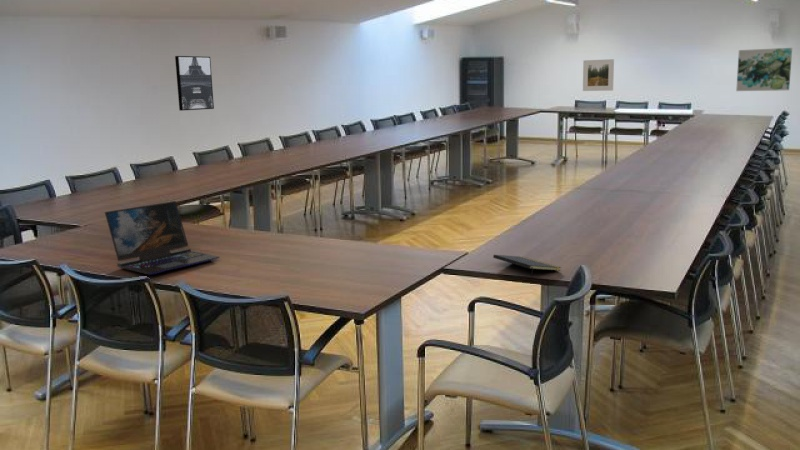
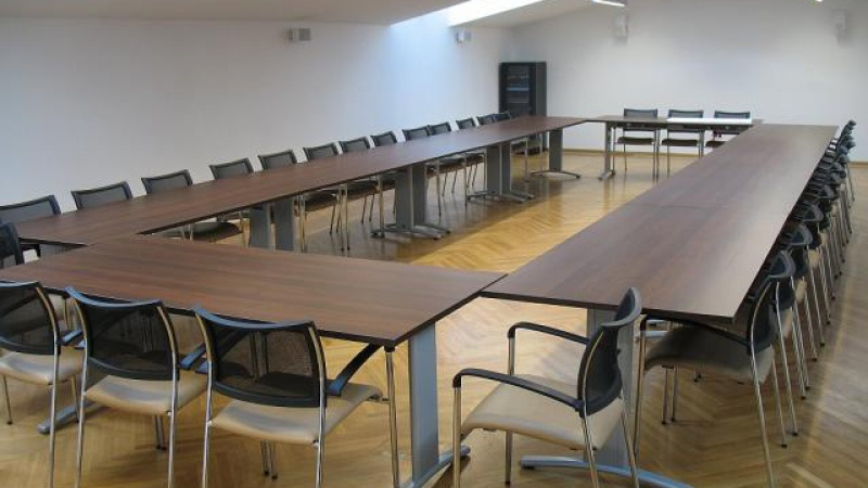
- notepad [492,254,562,277]
- wall art [735,47,793,92]
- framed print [582,58,615,92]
- wall art [174,55,215,111]
- laptop [104,200,221,276]
